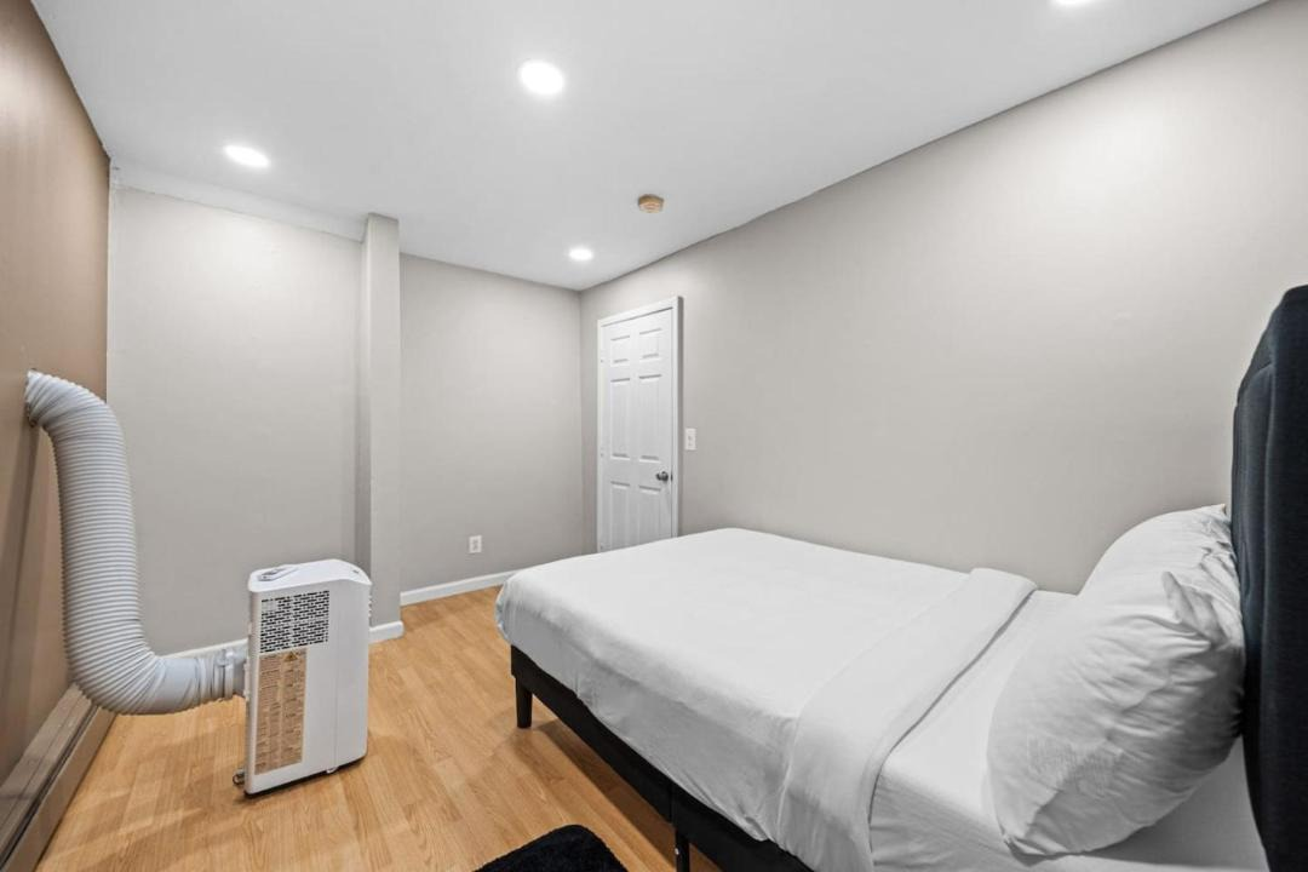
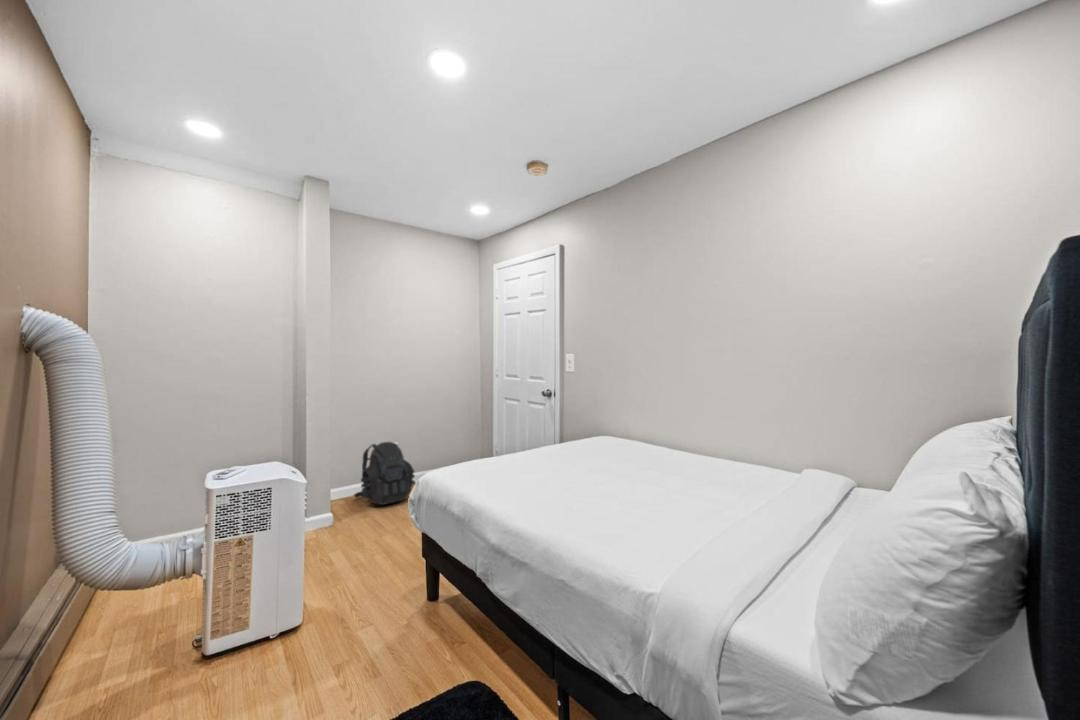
+ backpack [353,441,416,506]
